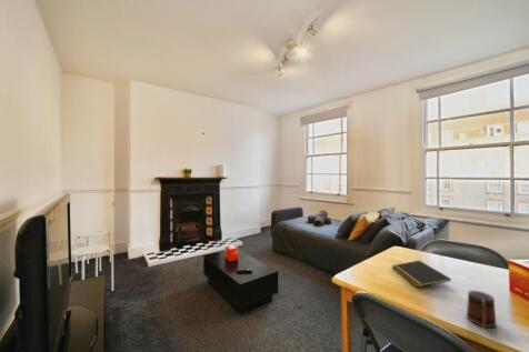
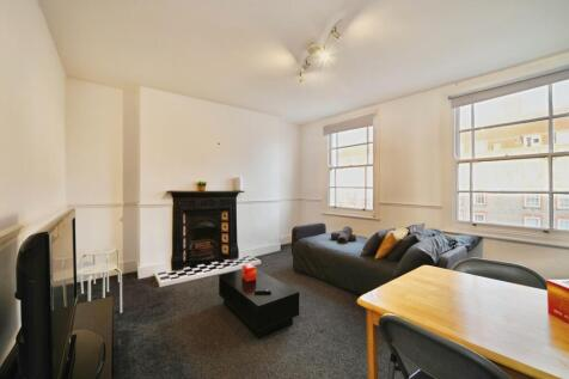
- notepad [391,260,452,288]
- mug [466,290,498,329]
